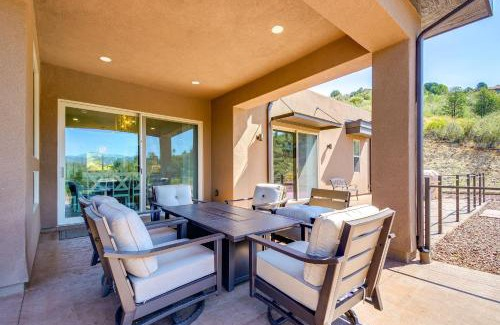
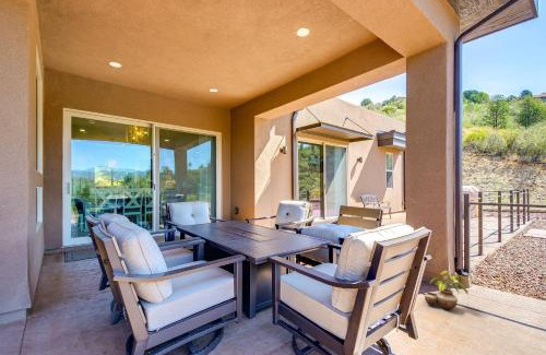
+ potted plant [424,270,470,311]
